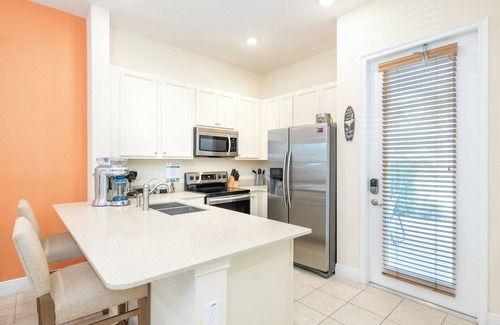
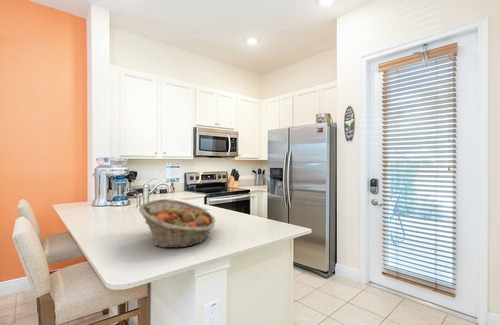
+ fruit basket [138,198,216,249]
